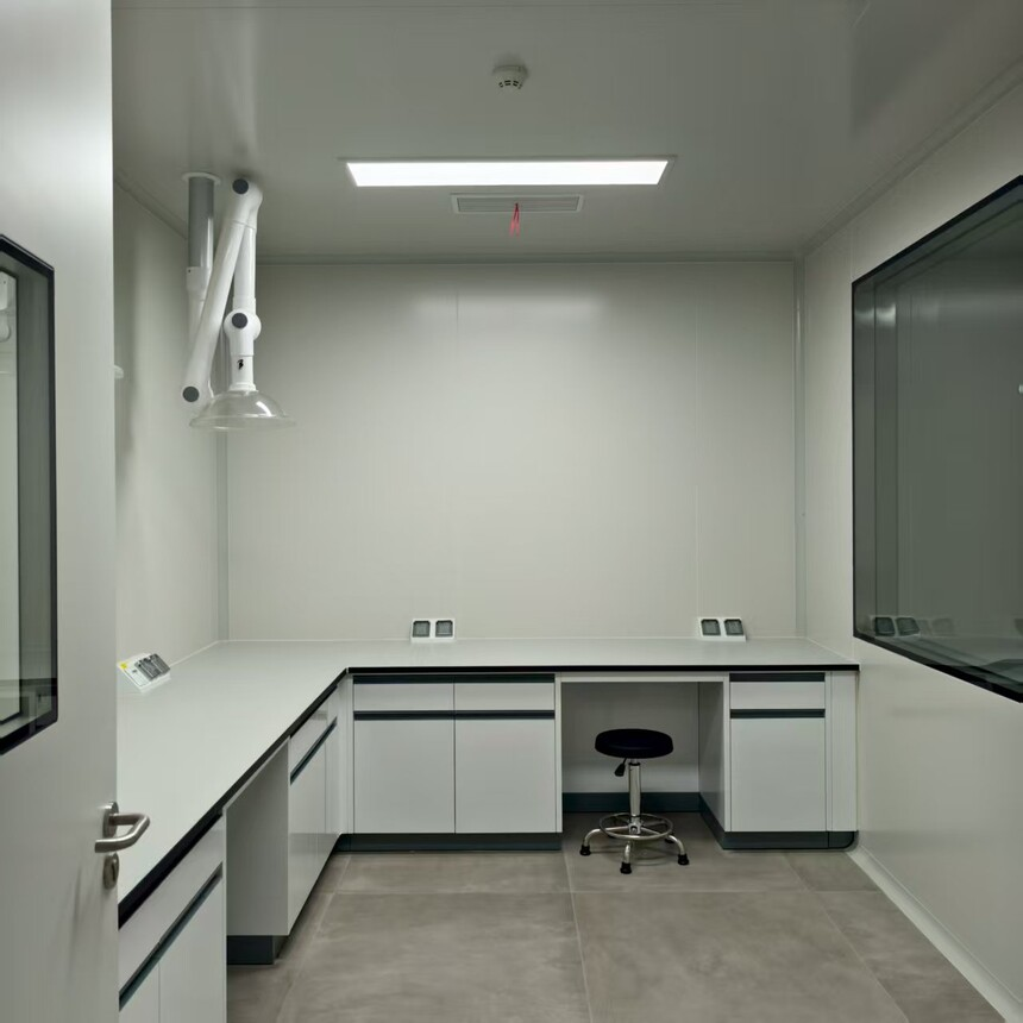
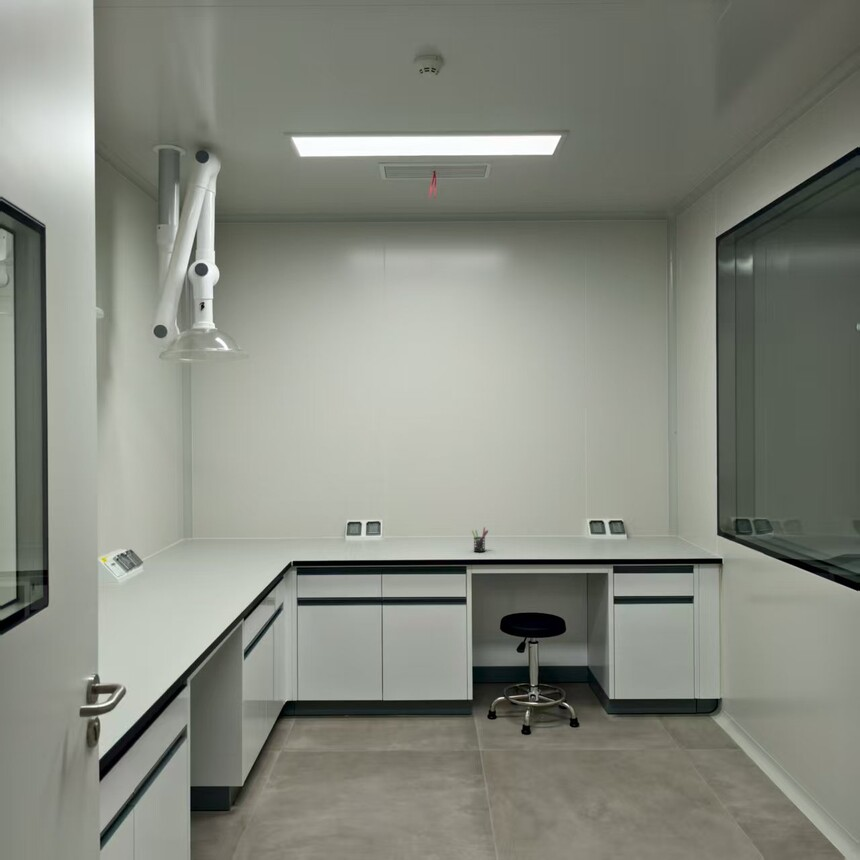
+ pen holder [471,526,489,553]
